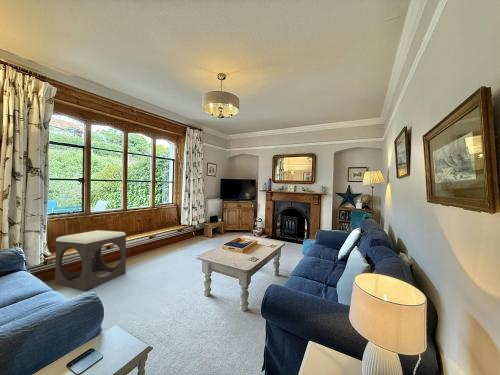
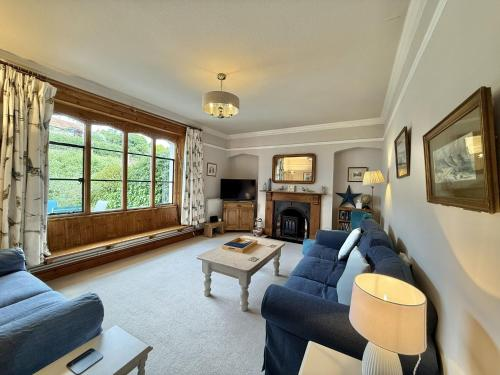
- footstool [54,229,127,291]
